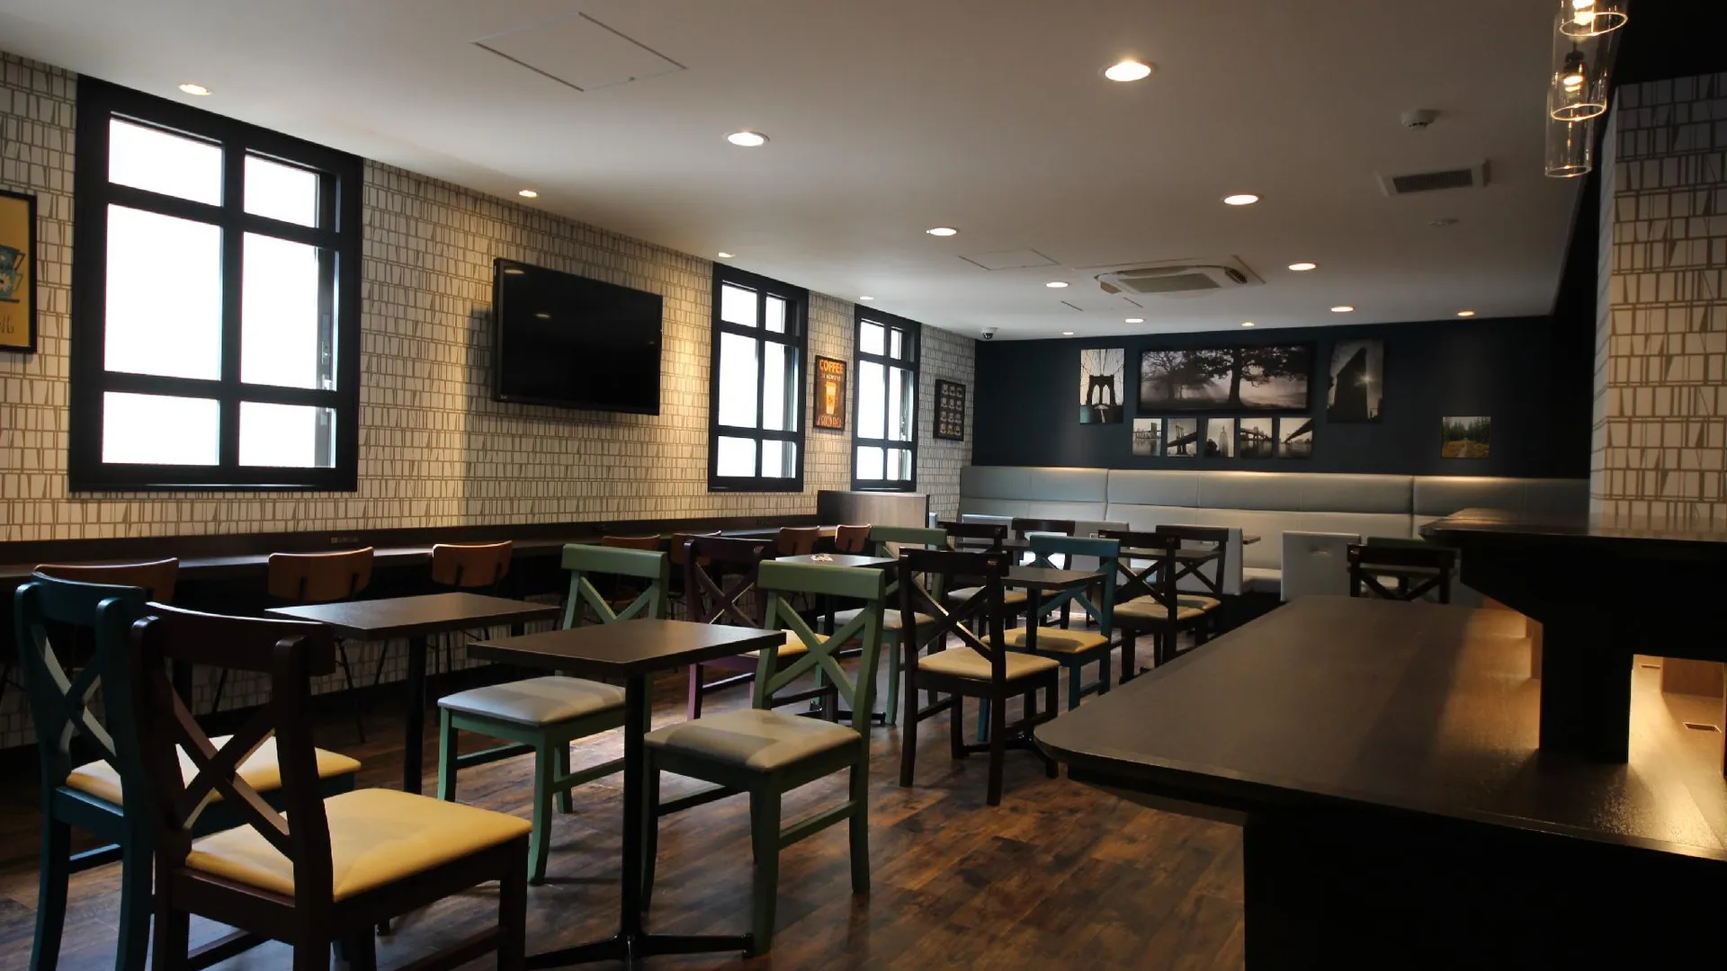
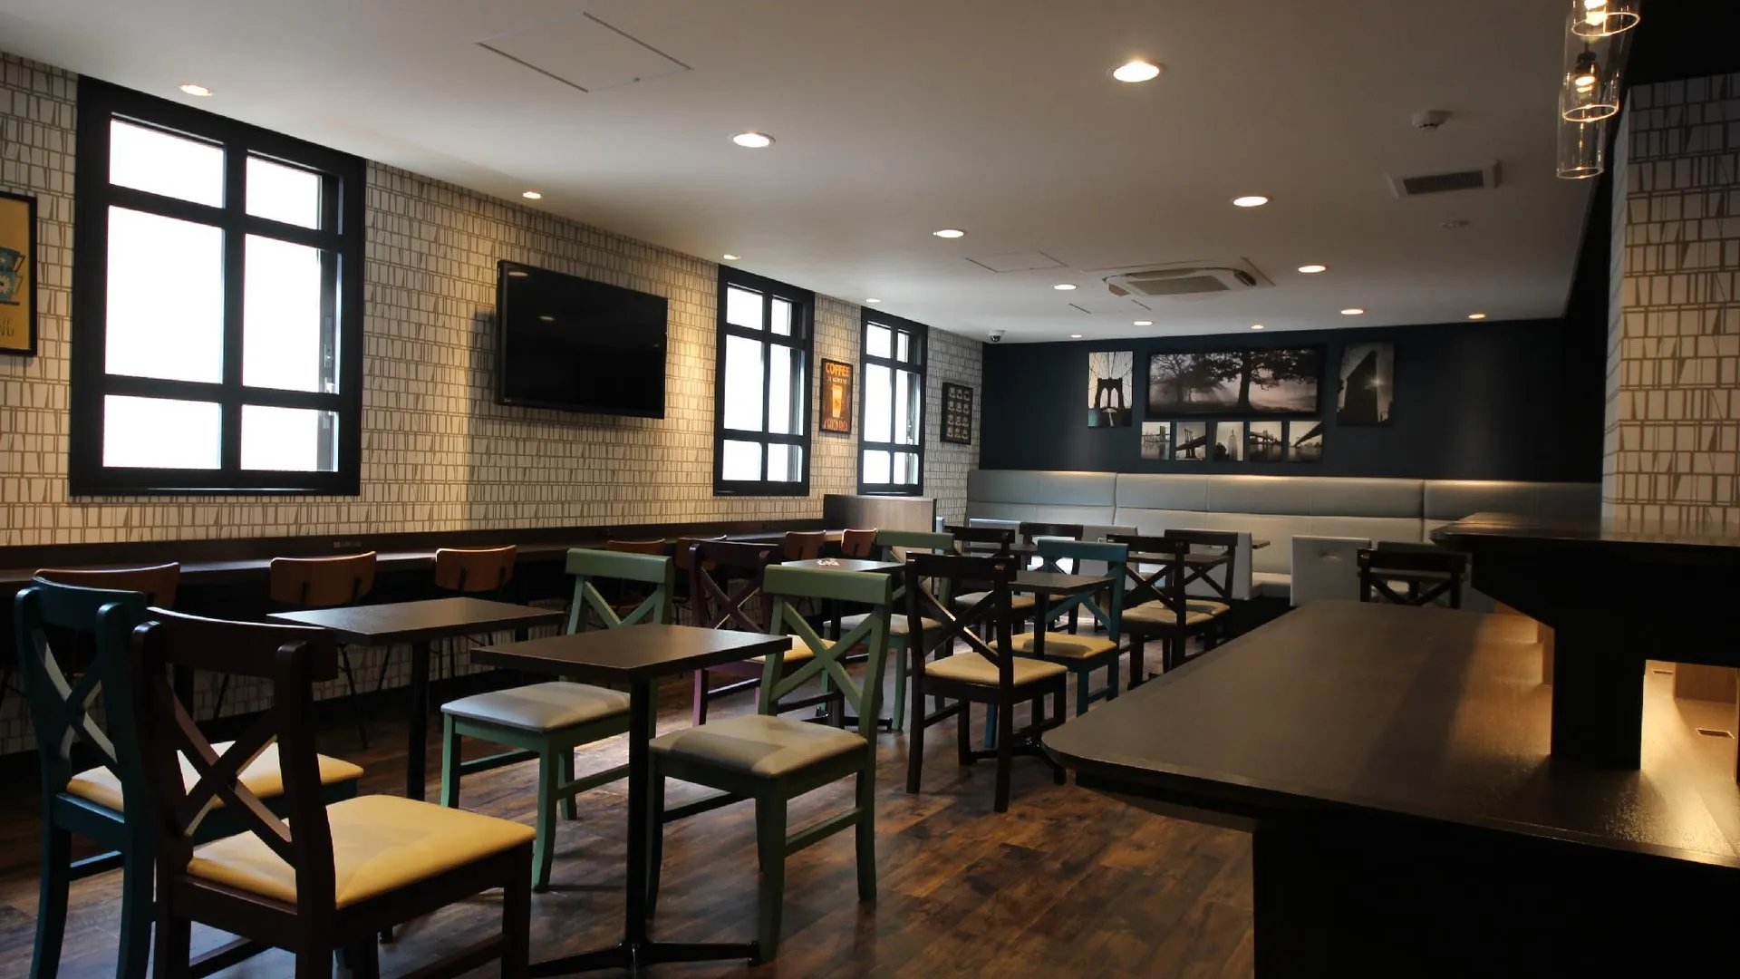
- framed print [1439,415,1493,460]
